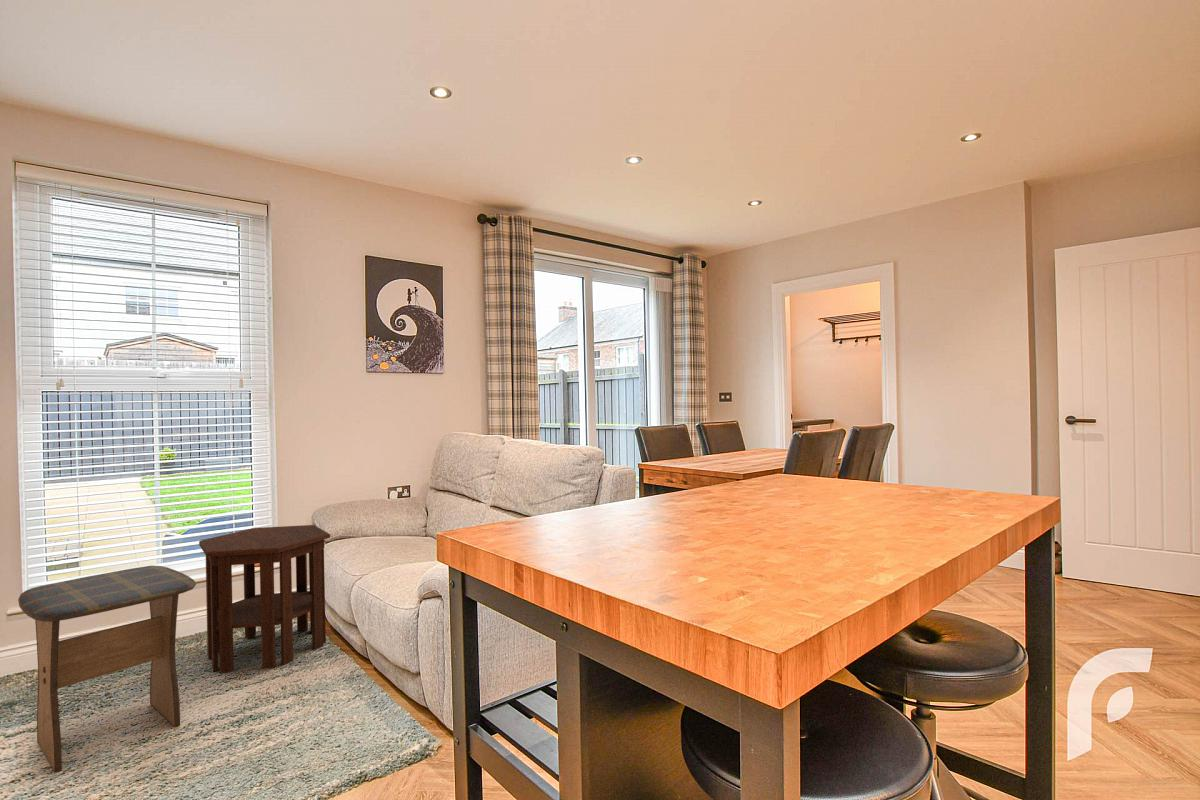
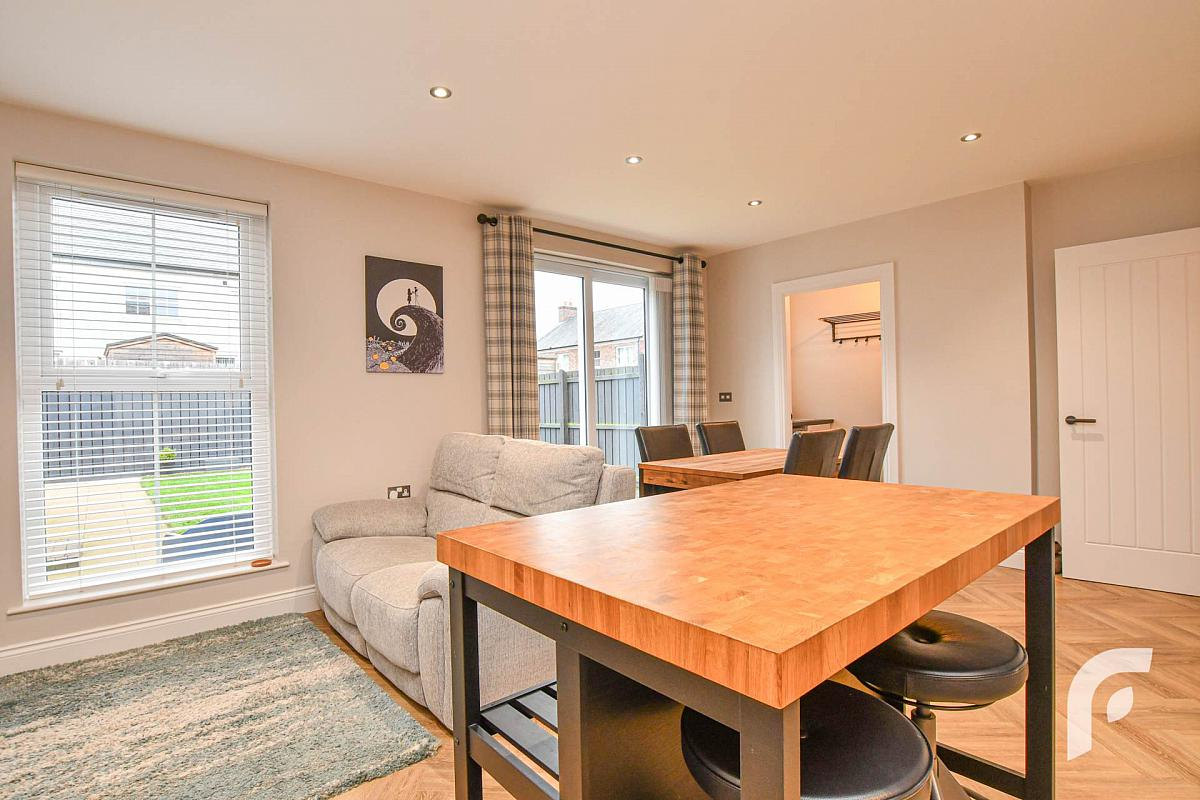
- side table [198,524,331,674]
- stool [17,564,197,773]
